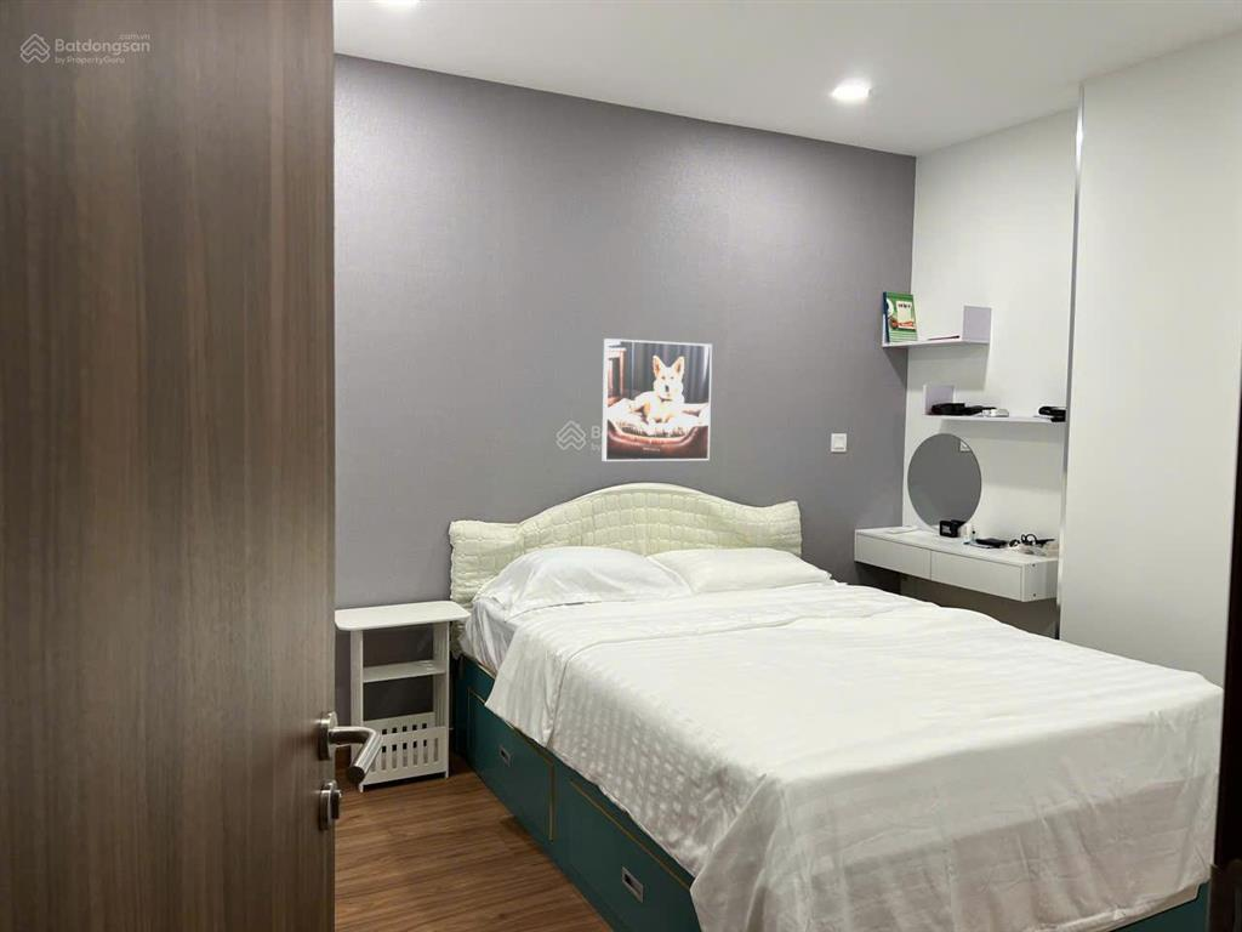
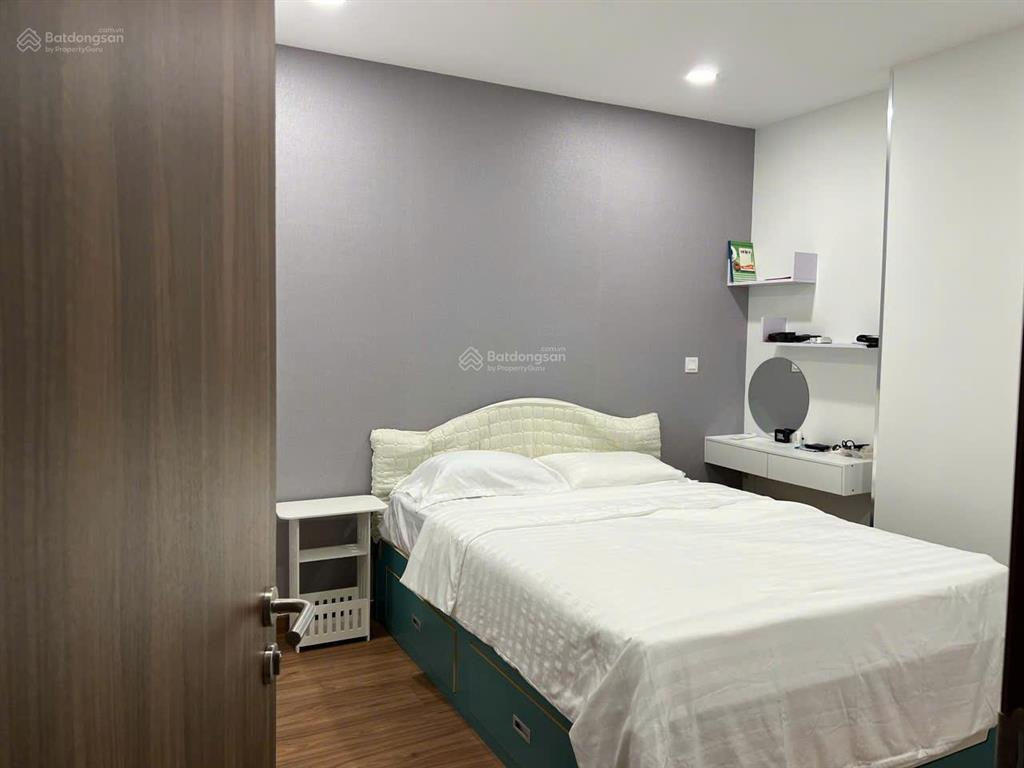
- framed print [600,337,713,462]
